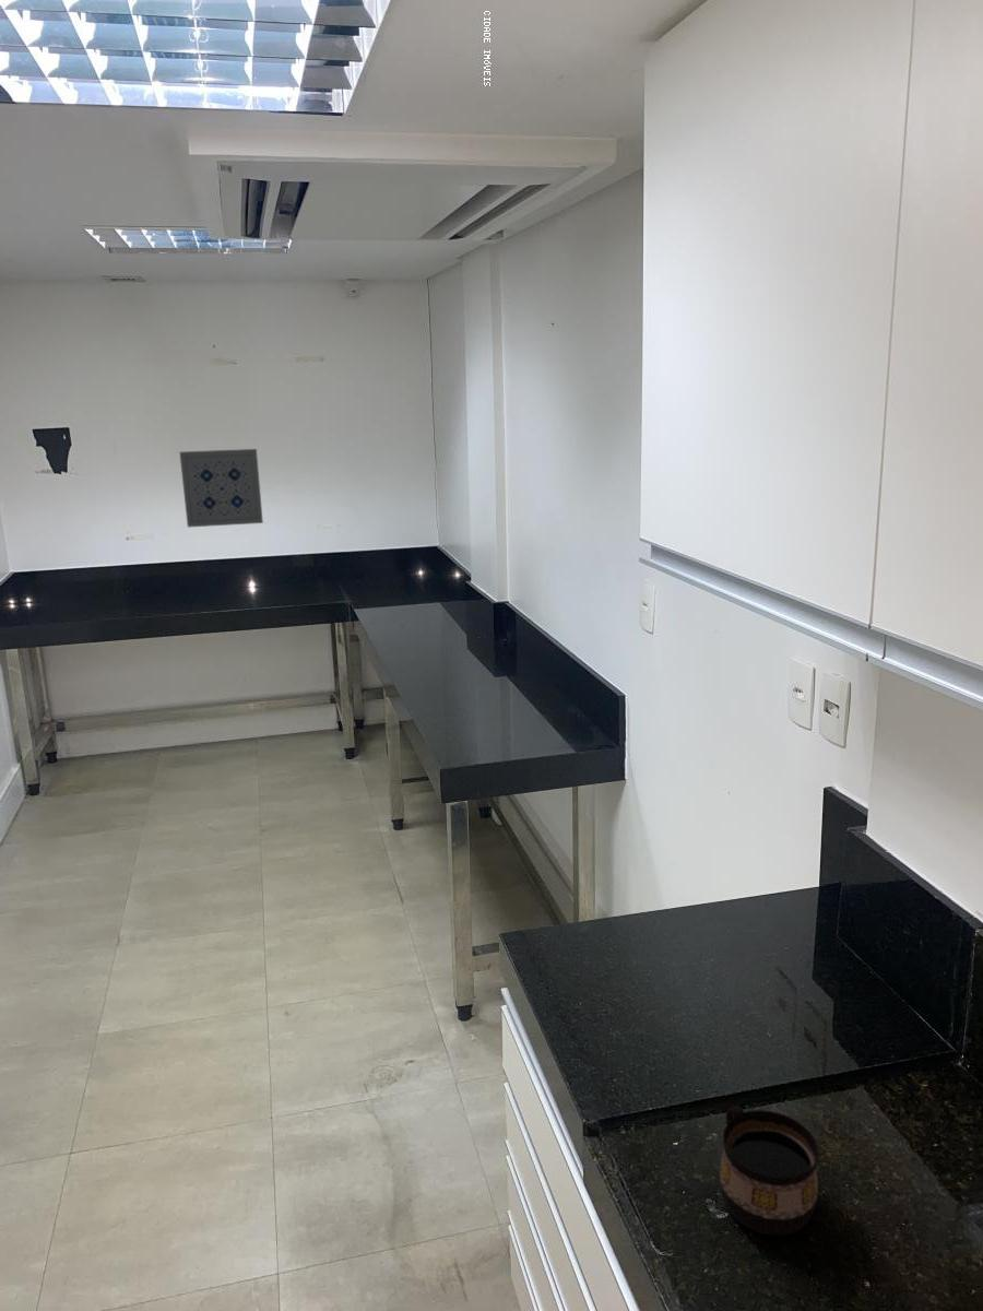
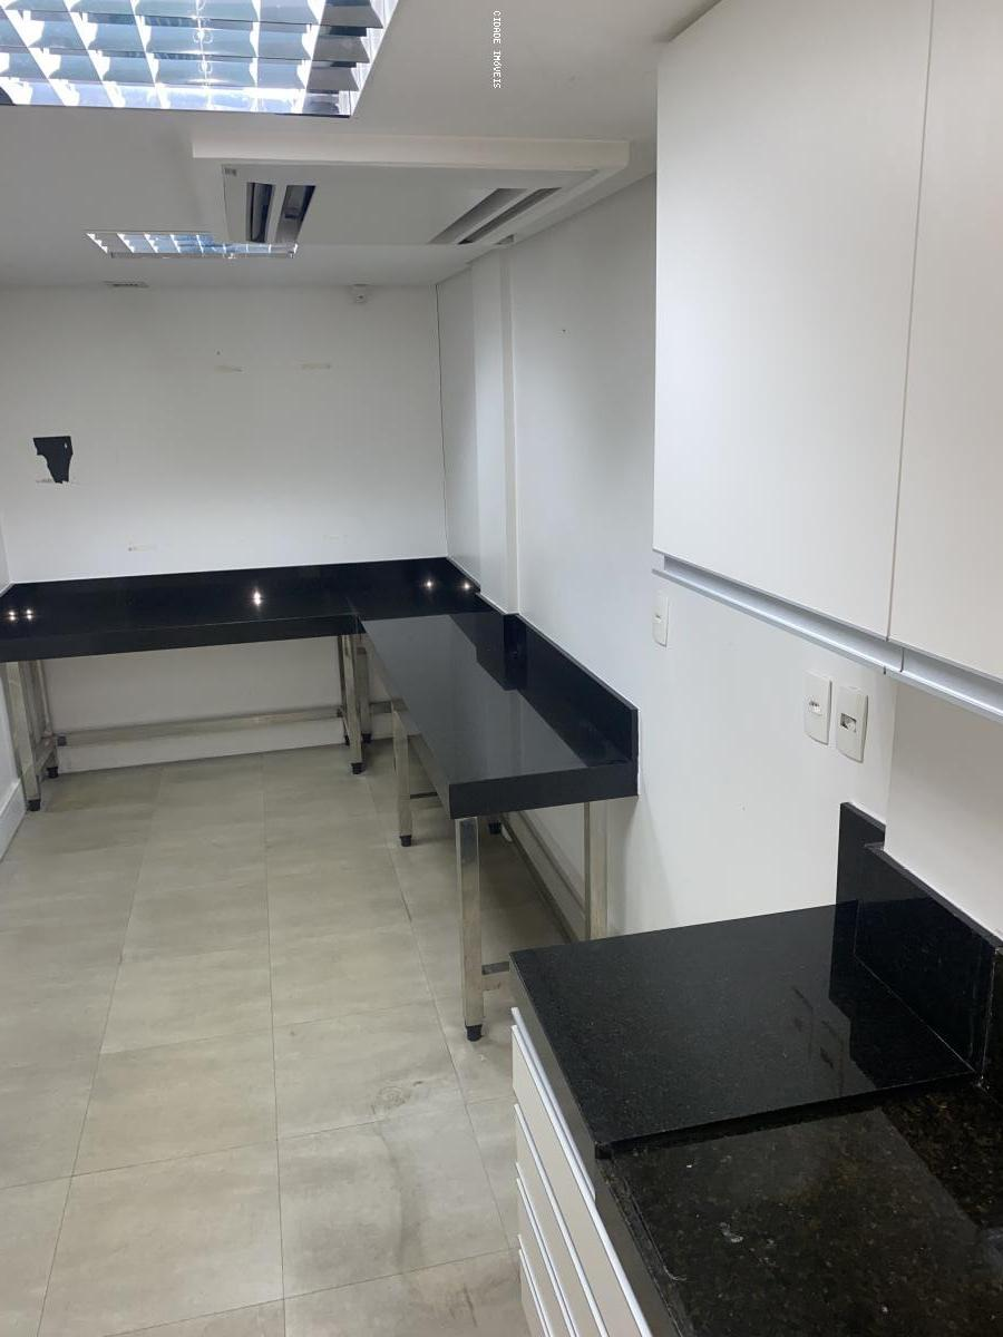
- cup [719,1105,820,1237]
- wall art [179,448,264,529]
